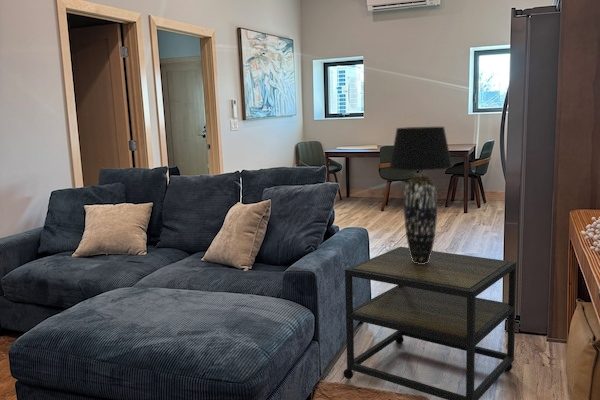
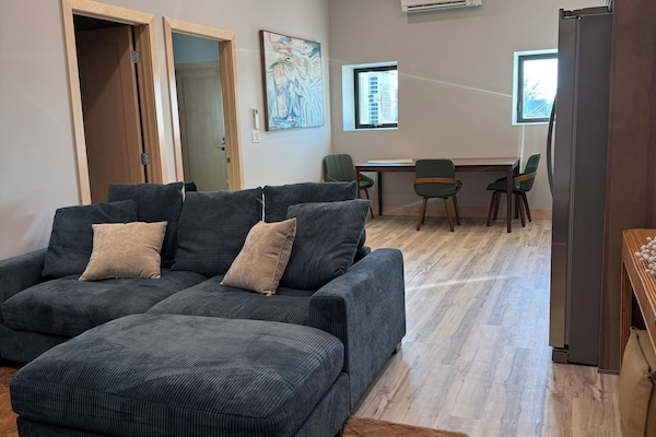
- side table [343,246,517,400]
- table lamp [388,126,453,264]
